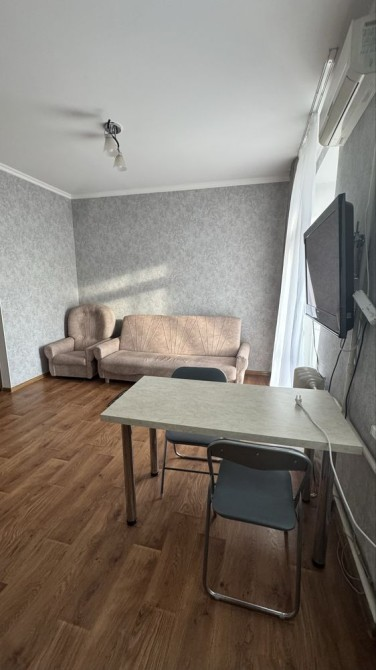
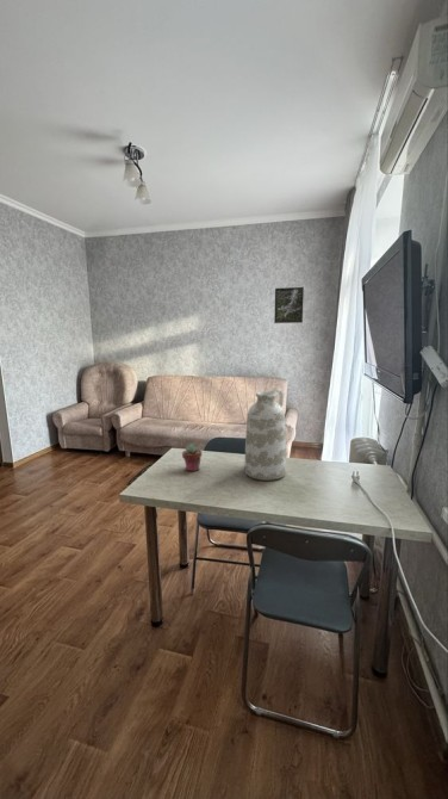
+ potted succulent [181,444,203,472]
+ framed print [273,286,305,324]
+ vase [243,388,287,482]
